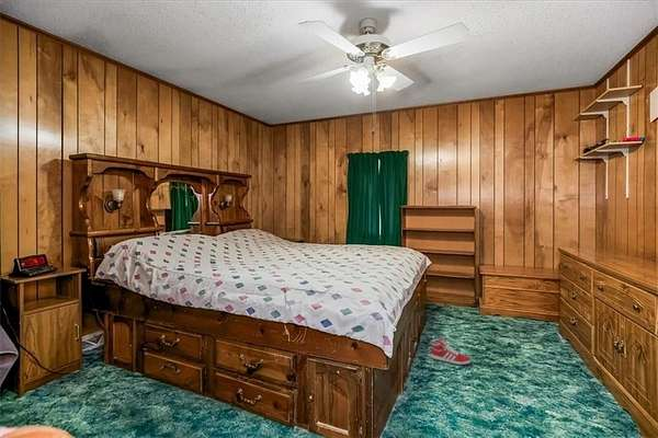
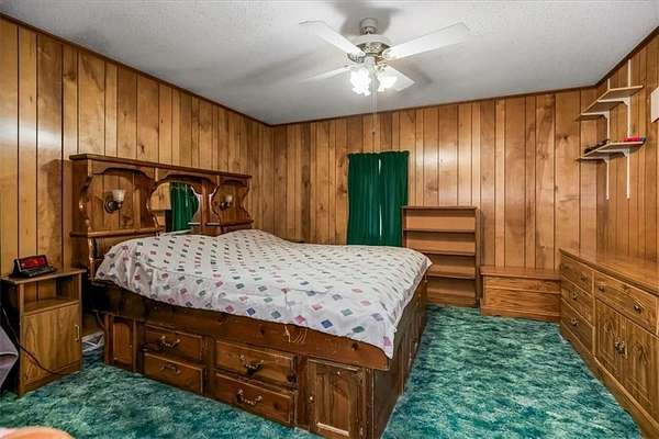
- sneaker [430,336,472,366]
